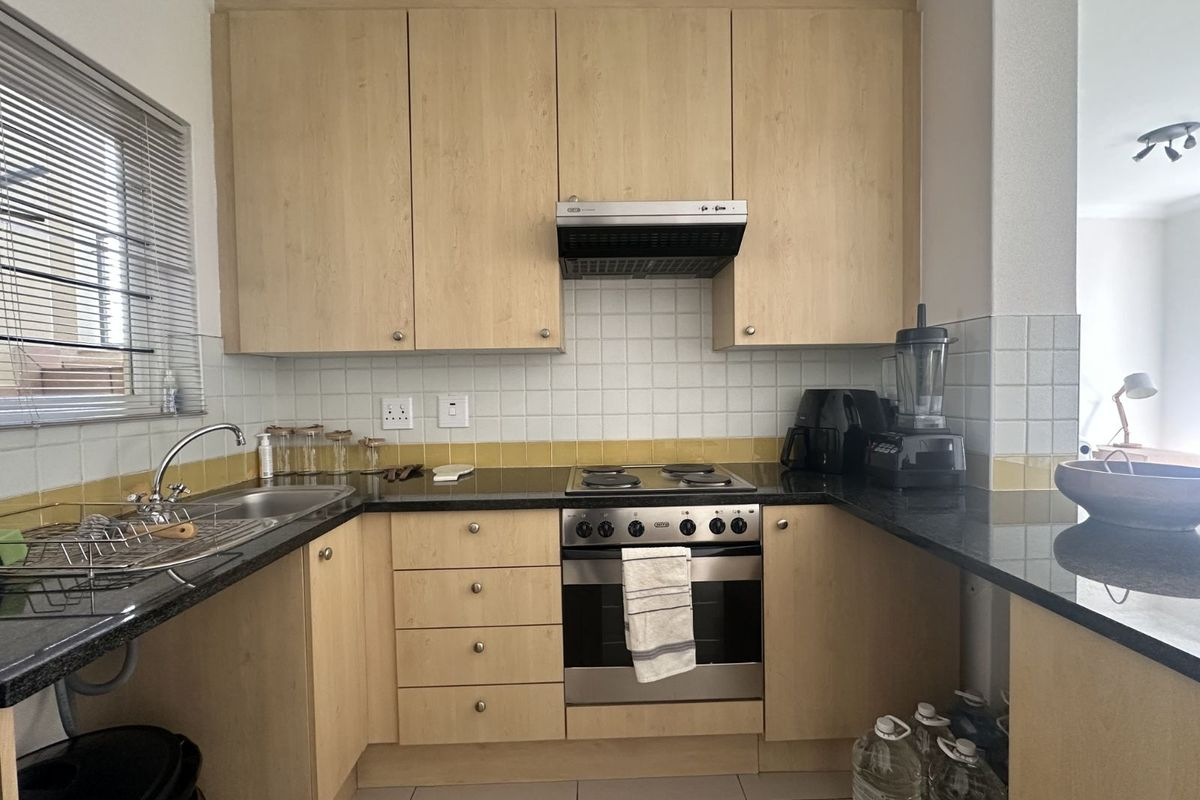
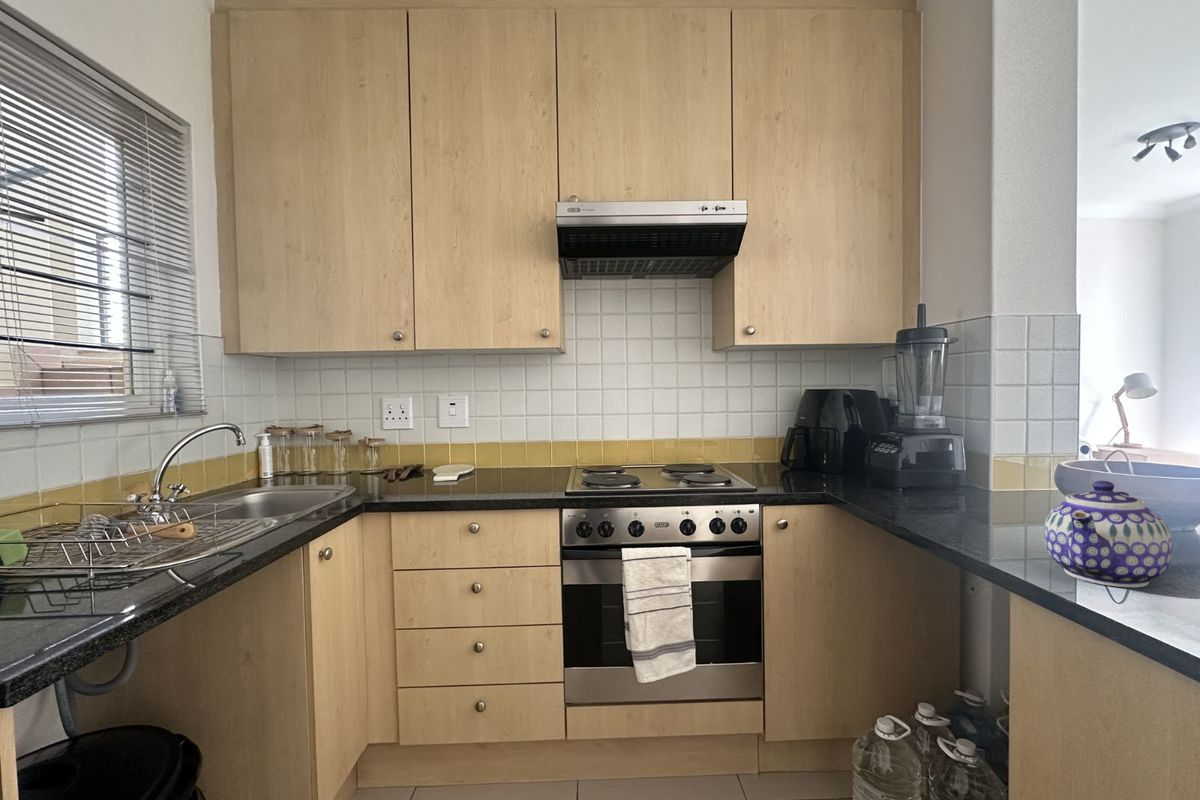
+ teapot [1044,480,1173,588]
